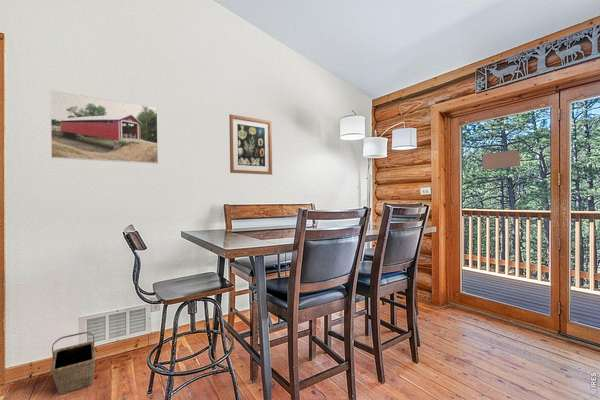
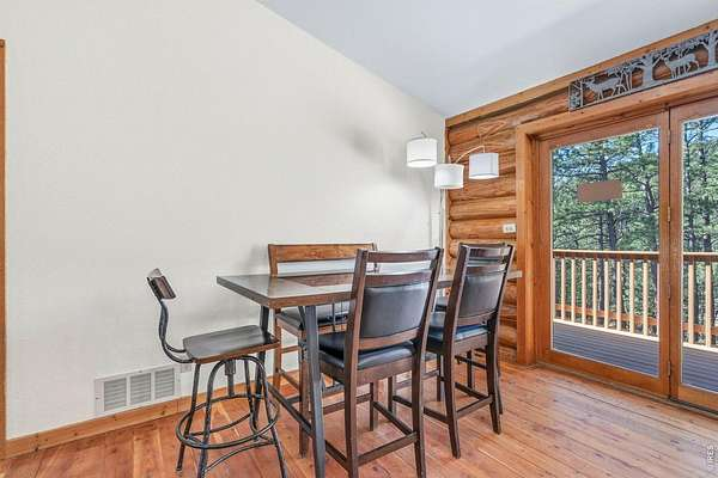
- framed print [49,90,159,165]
- wall art [228,113,273,176]
- basket [50,331,96,395]
